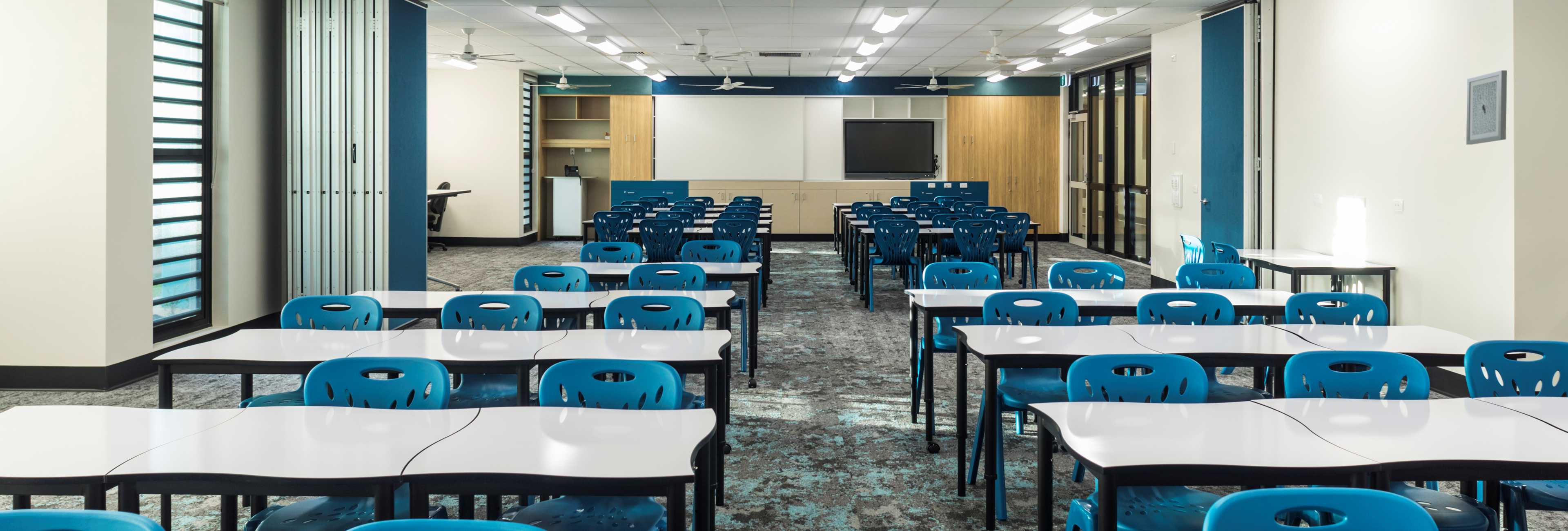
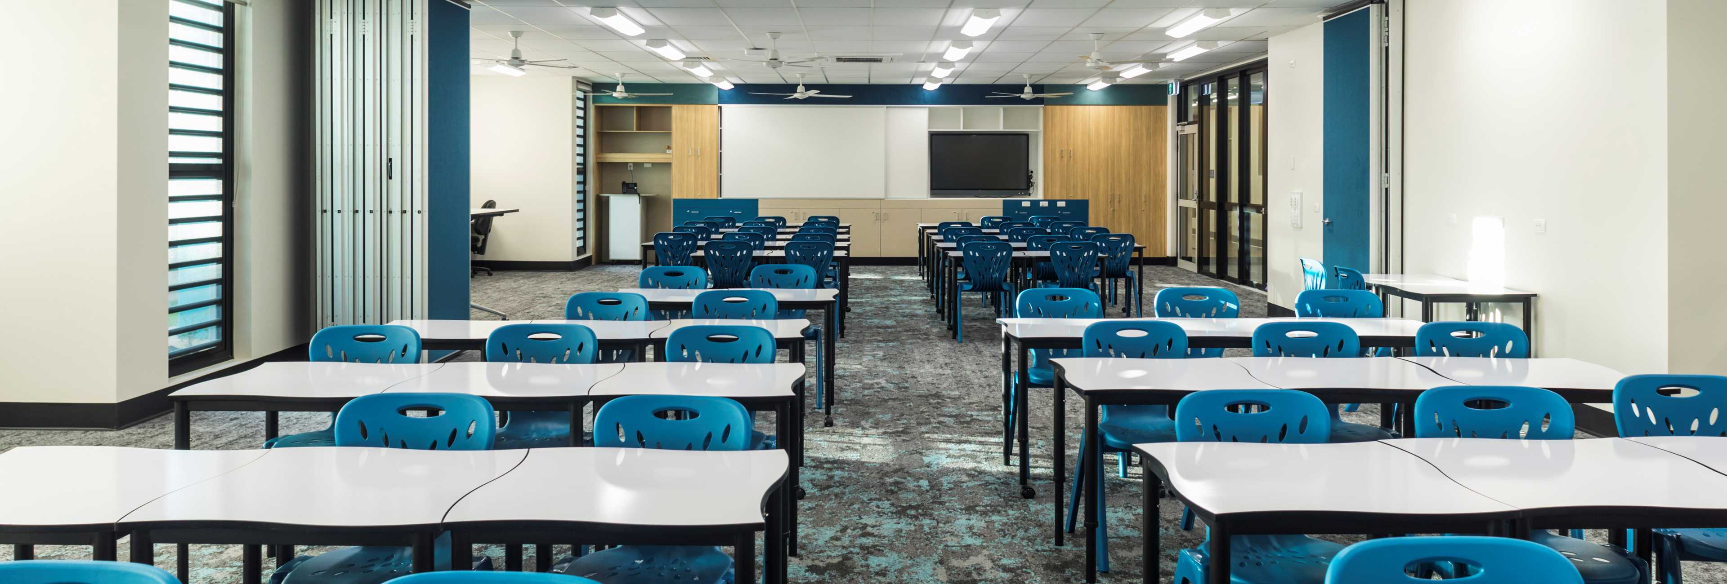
- wall art [1466,70,1508,145]
